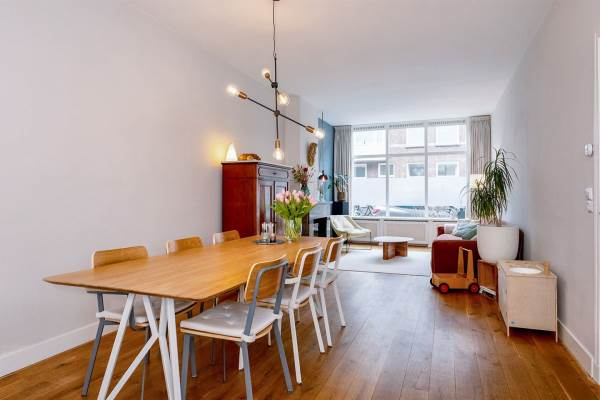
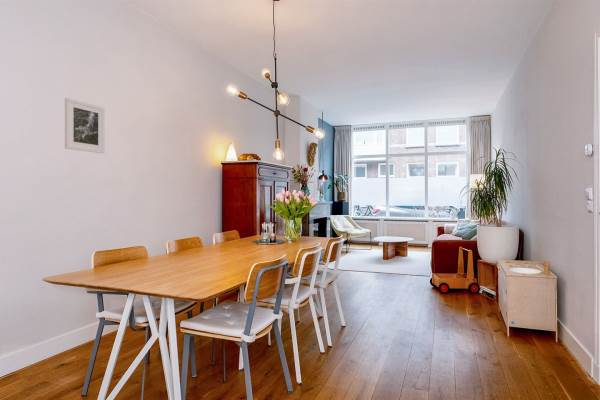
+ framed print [64,97,106,154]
